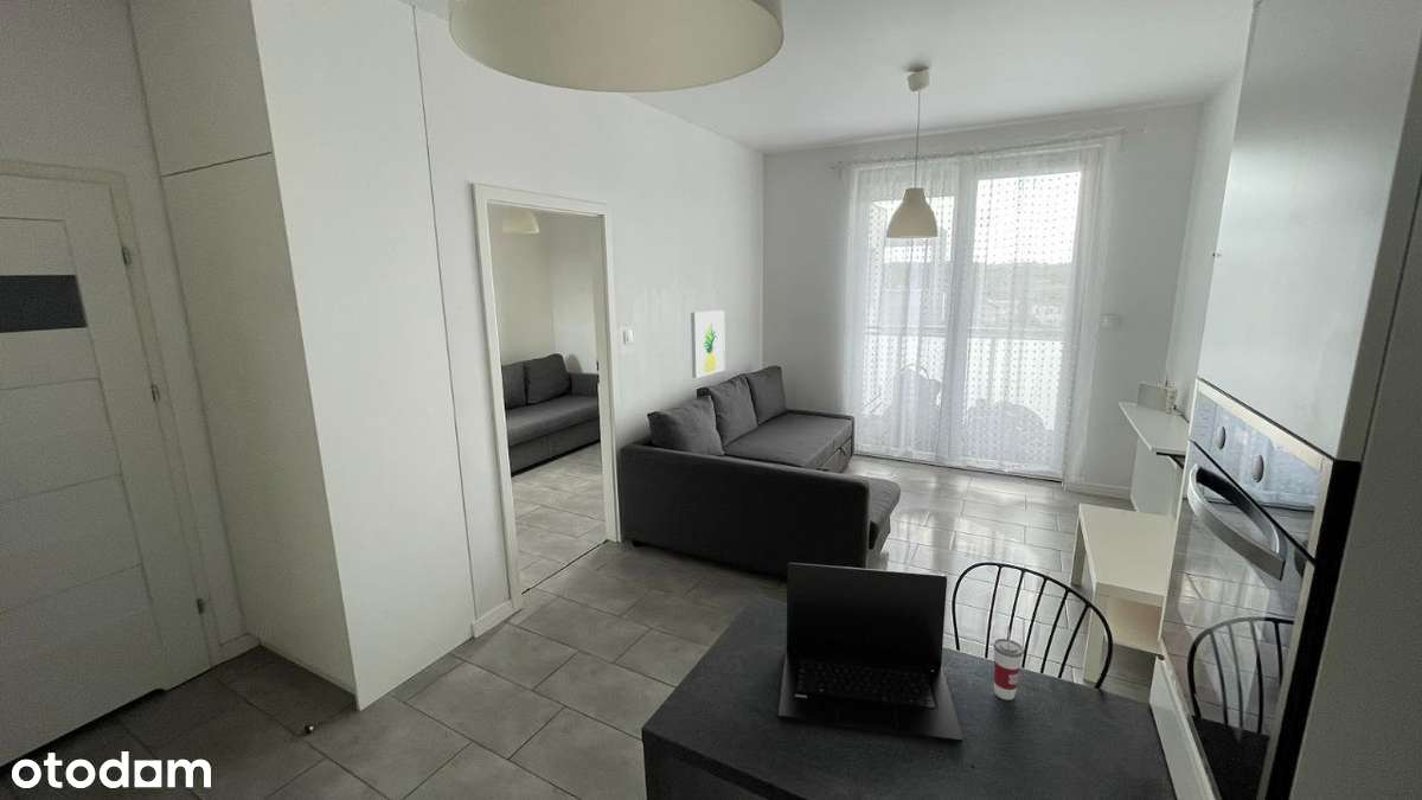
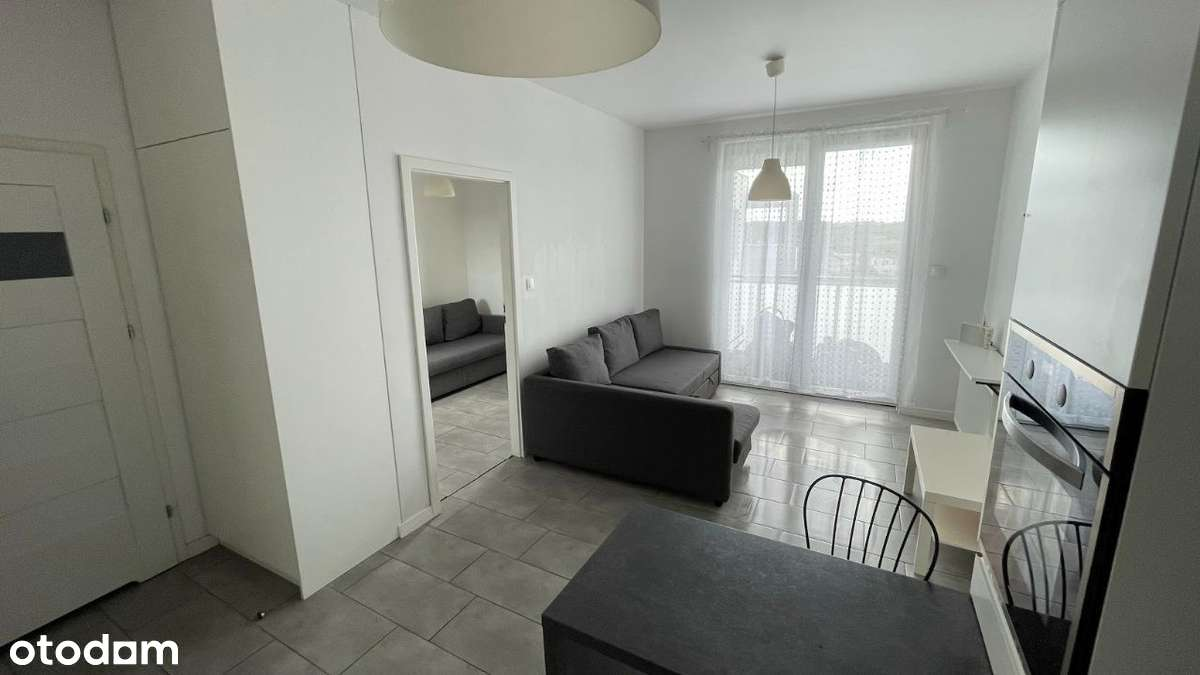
- wall art [690,309,726,379]
- cup [993,626,1025,700]
- laptop [777,562,965,744]
